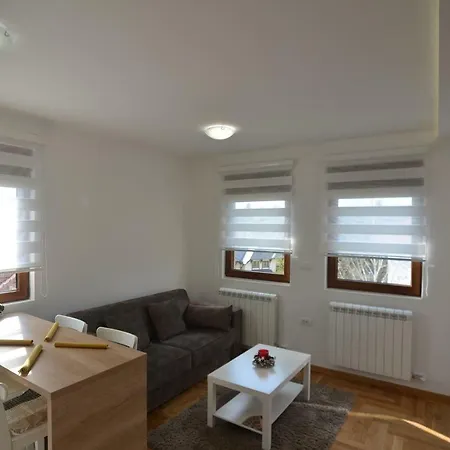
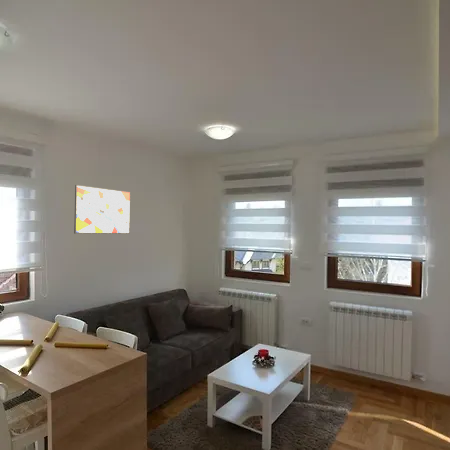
+ wall art [73,184,131,235]
